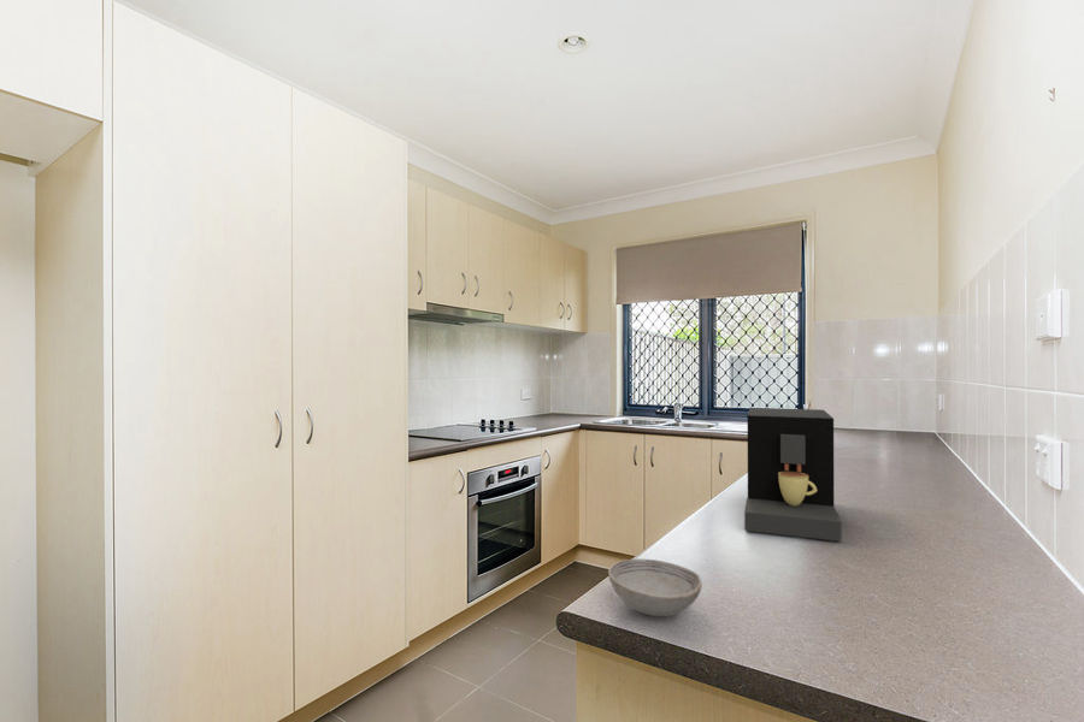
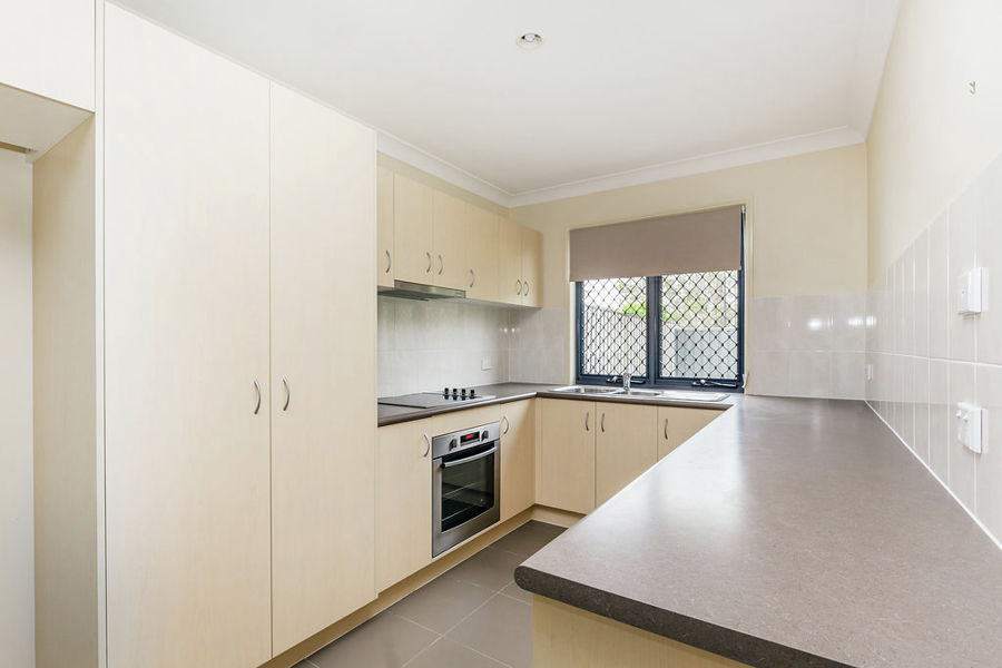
- bowl [607,558,703,617]
- coffee maker [743,407,843,543]
